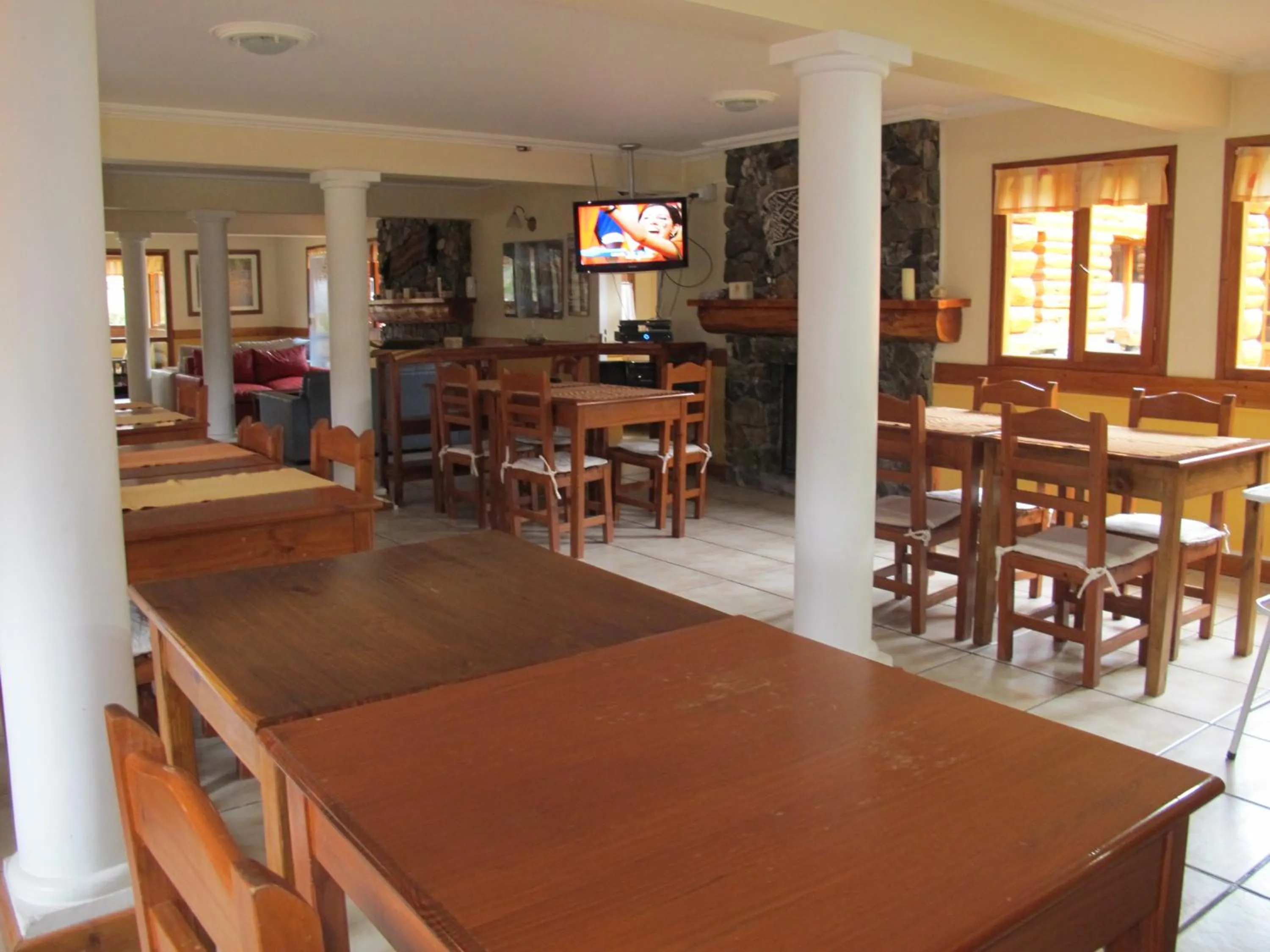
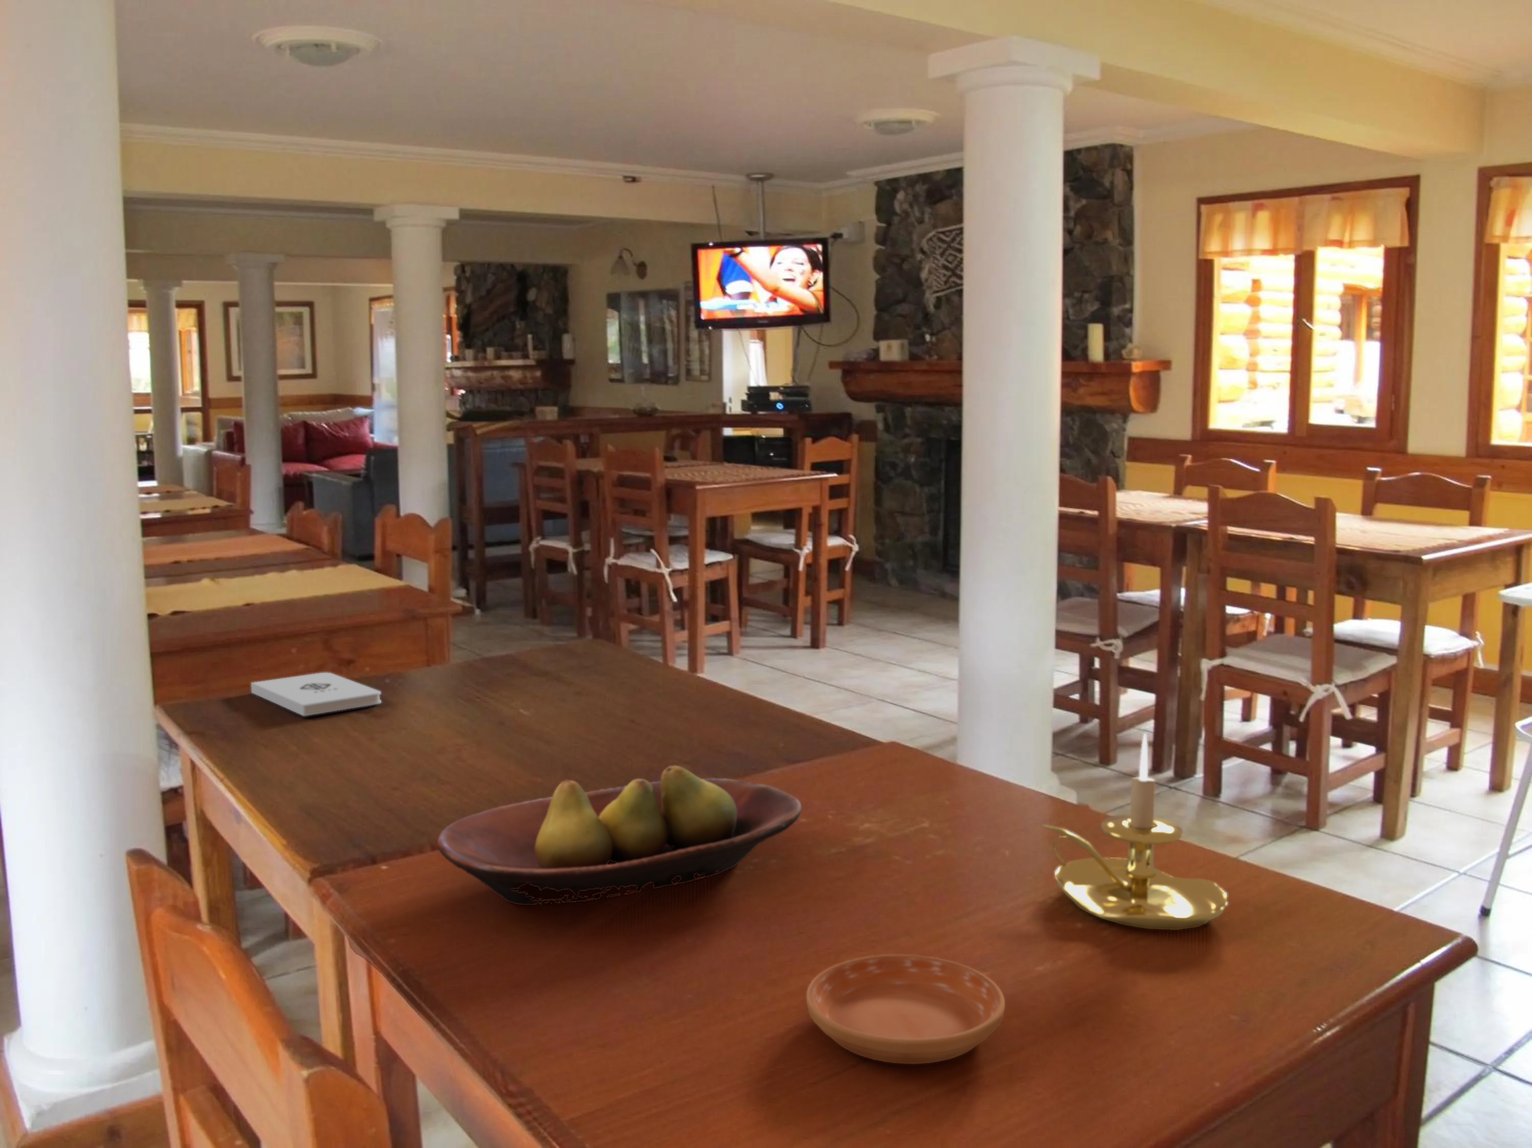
+ saucer [806,954,1006,1065]
+ notepad [250,672,382,716]
+ fruit bowl [437,765,802,906]
+ candle holder [1040,733,1228,931]
